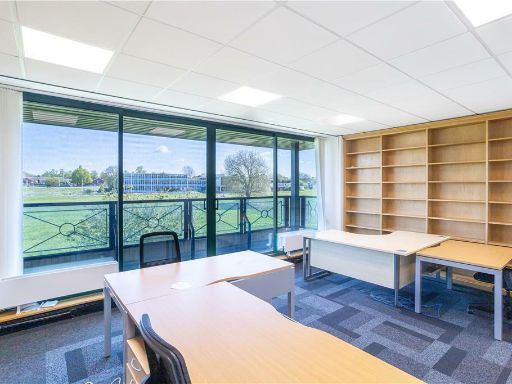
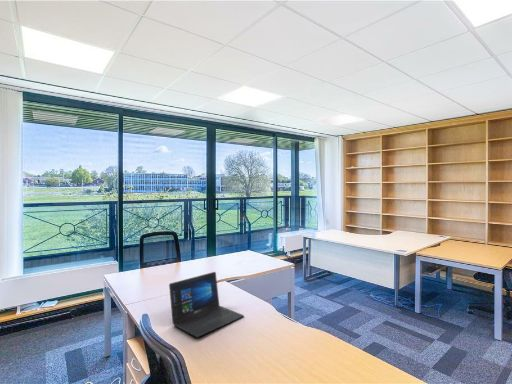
+ laptop [168,271,245,338]
